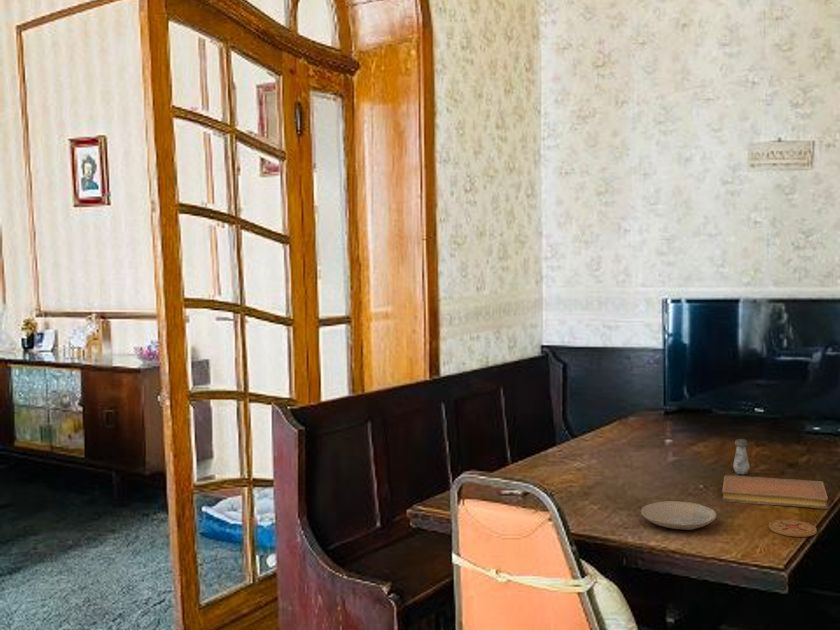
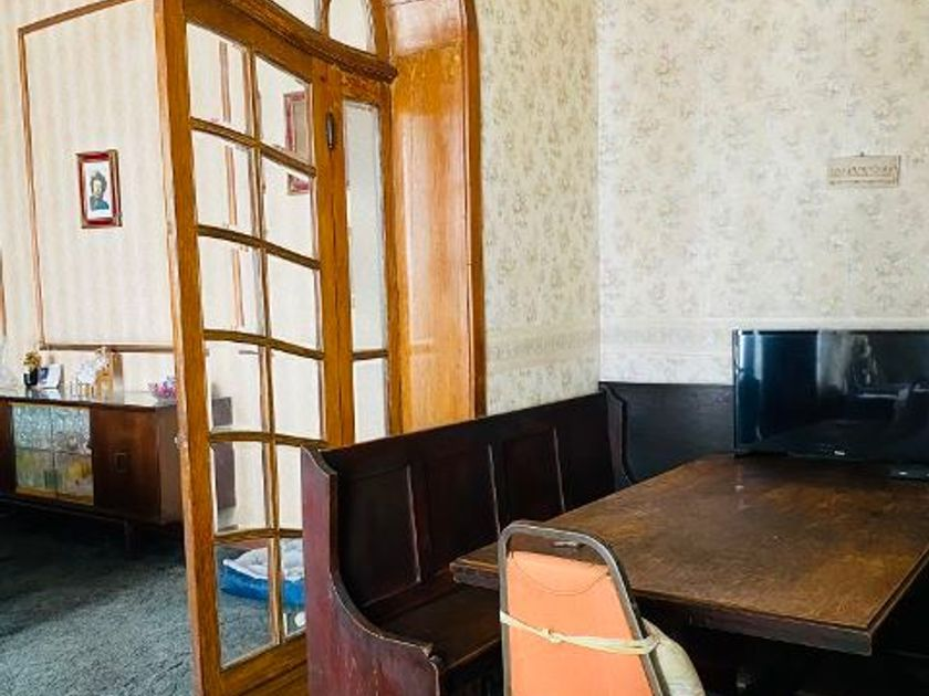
- notebook [721,475,829,510]
- coaster [768,519,818,538]
- plate [640,500,717,531]
- salt shaker [732,438,751,475]
